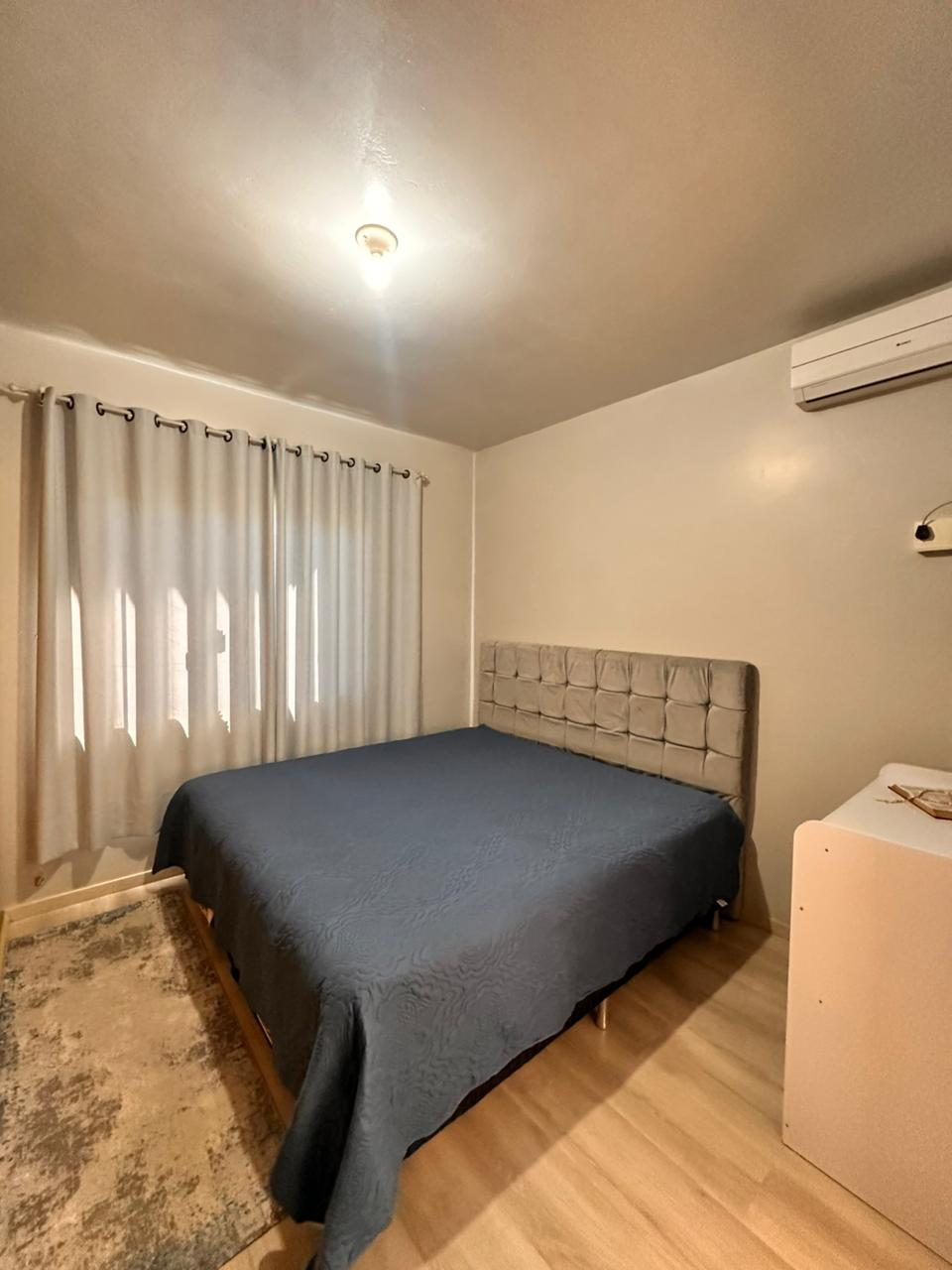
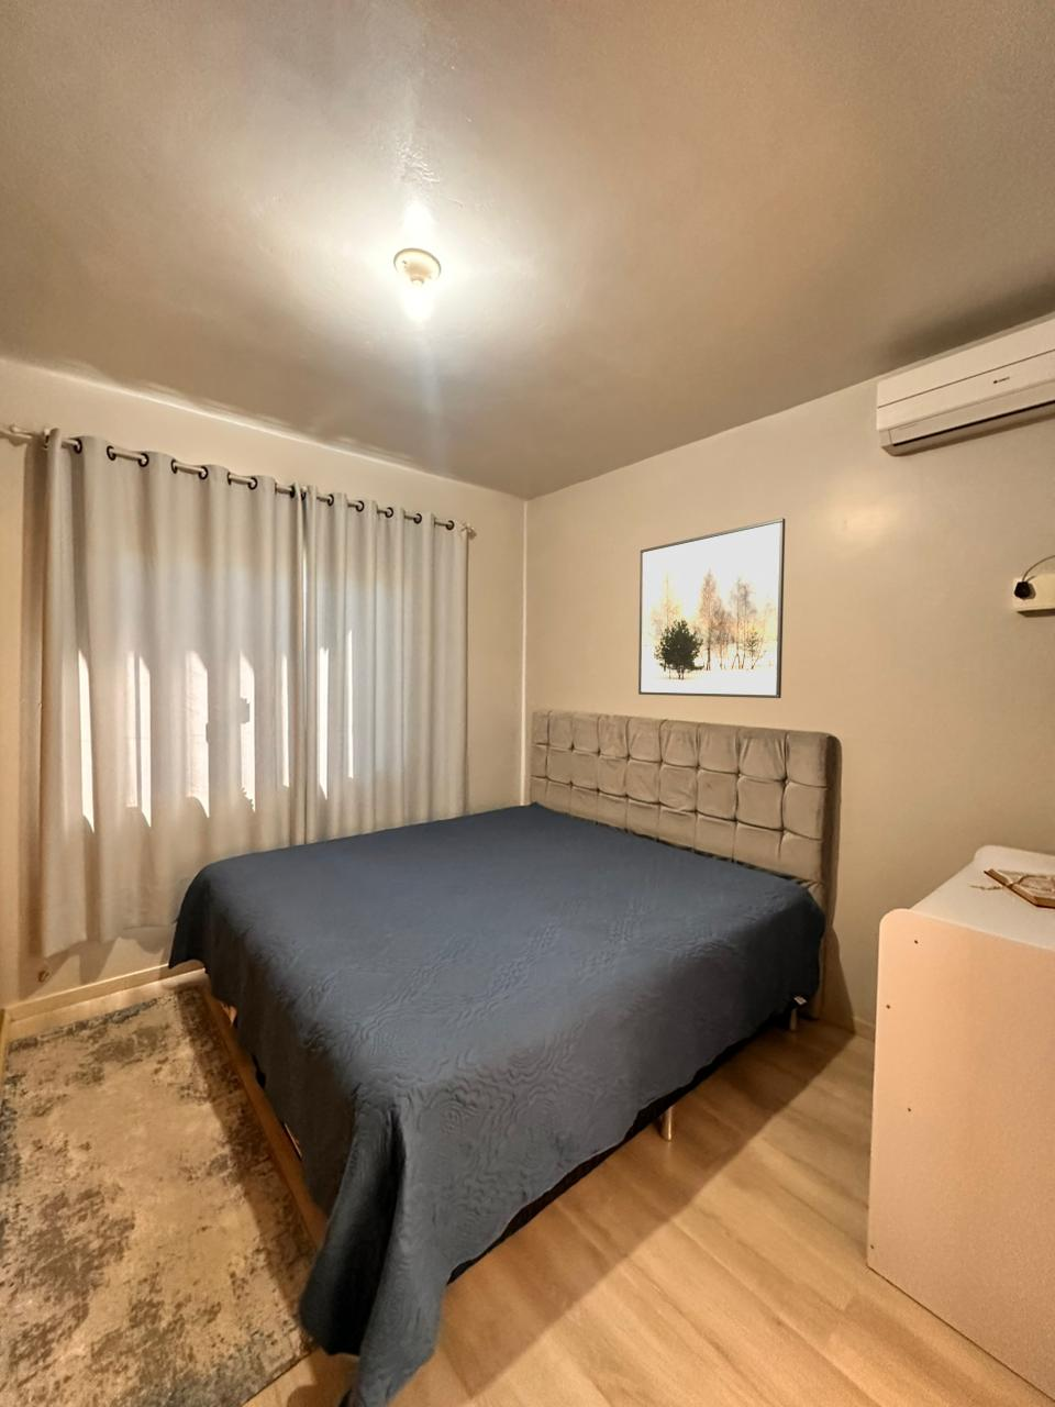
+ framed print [637,516,786,699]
